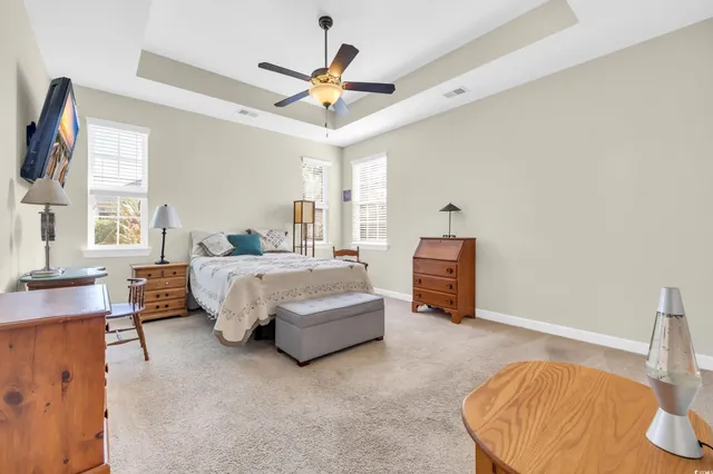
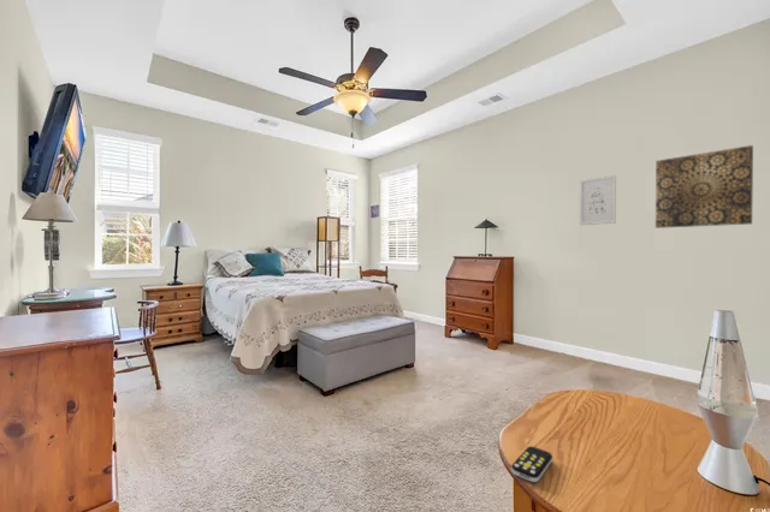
+ wall art [654,144,754,230]
+ wall art [579,174,617,226]
+ remote control [510,445,553,483]
